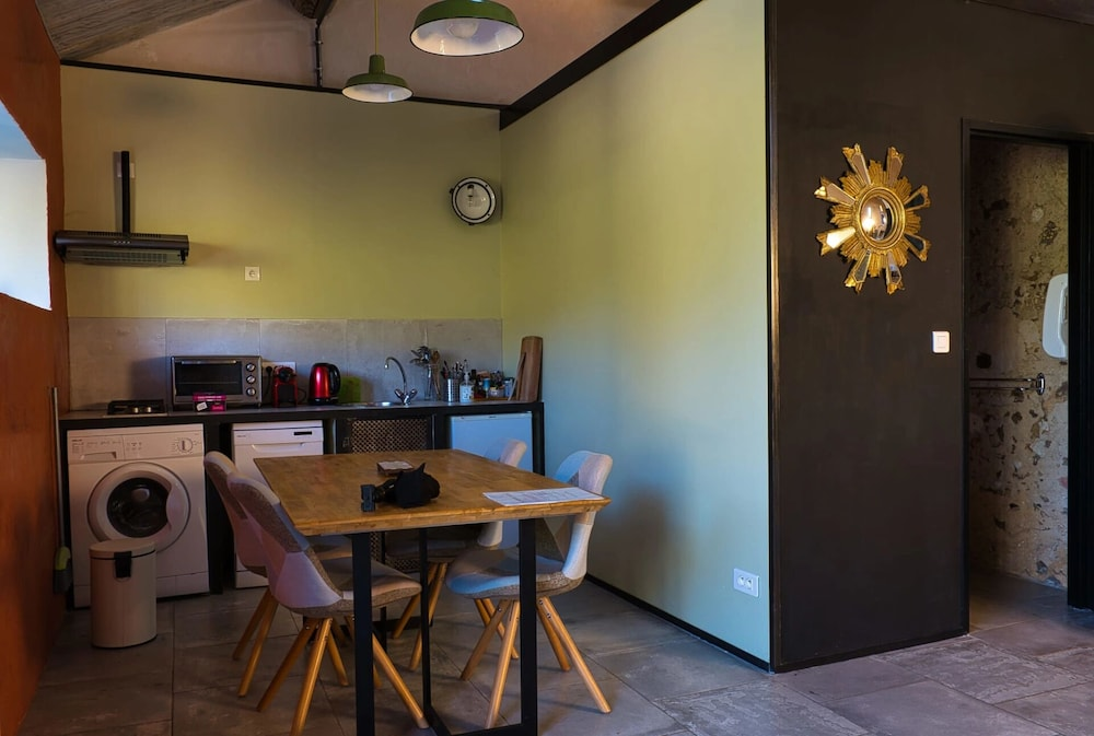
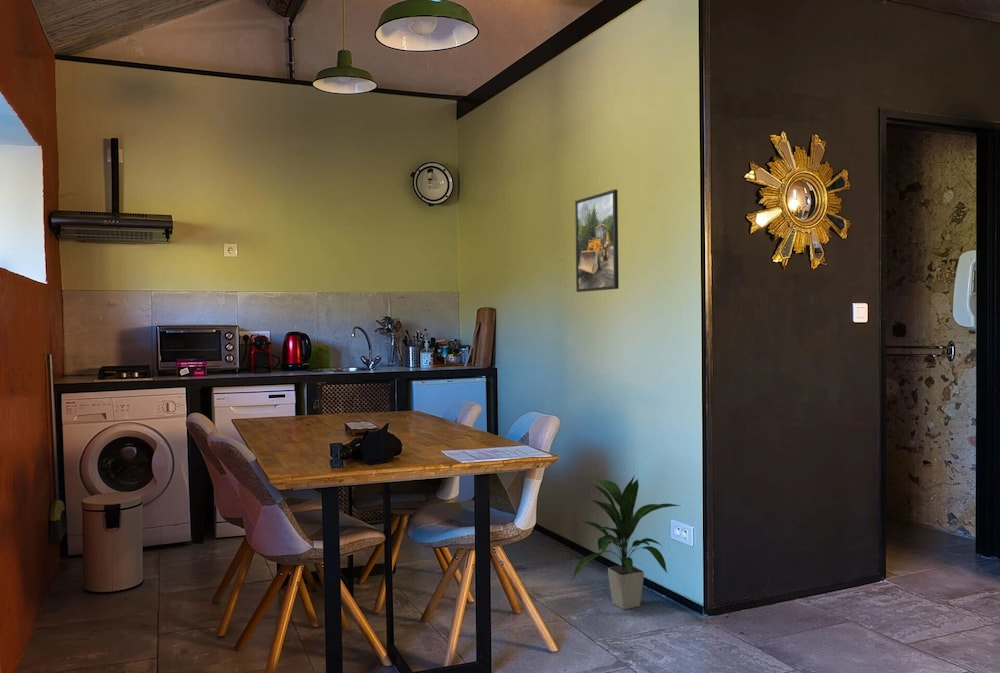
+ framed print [574,189,620,293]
+ indoor plant [570,474,682,610]
